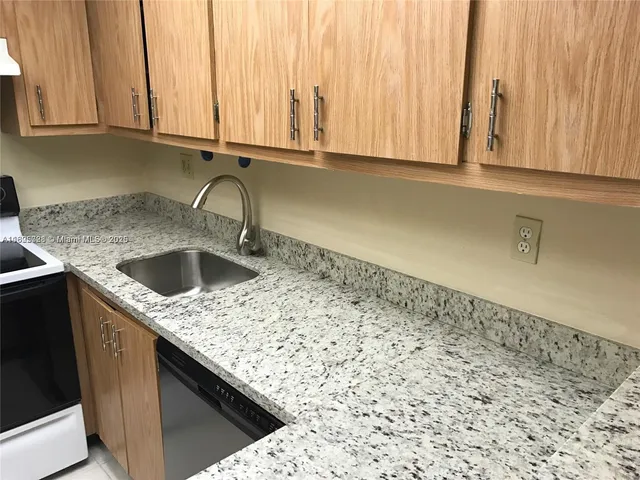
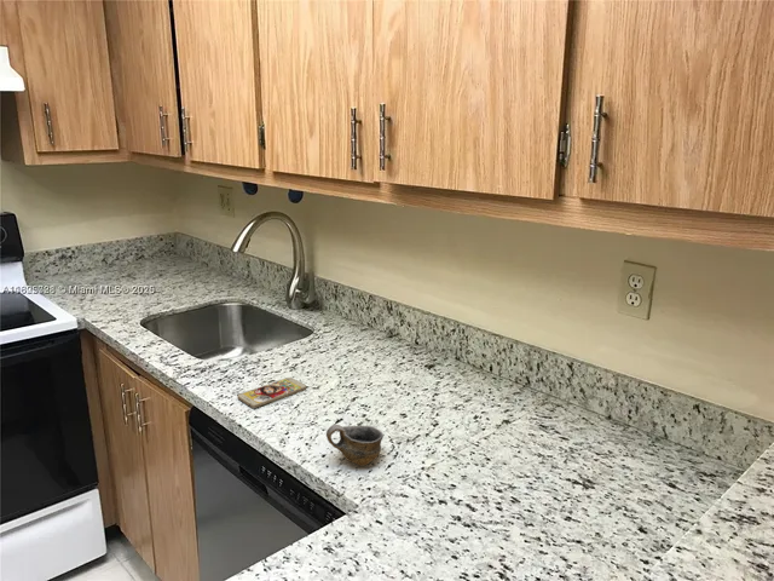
+ cup [325,424,385,467]
+ smartphone [237,376,307,409]
